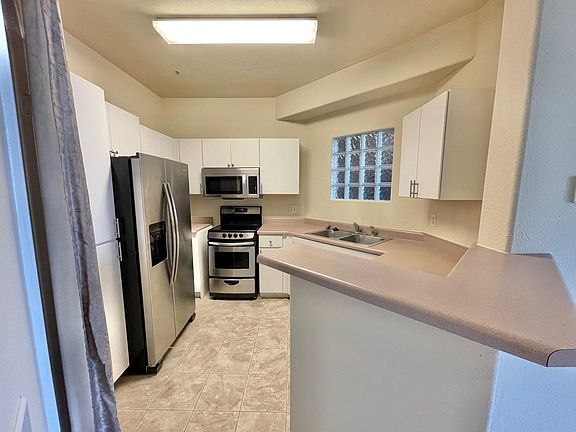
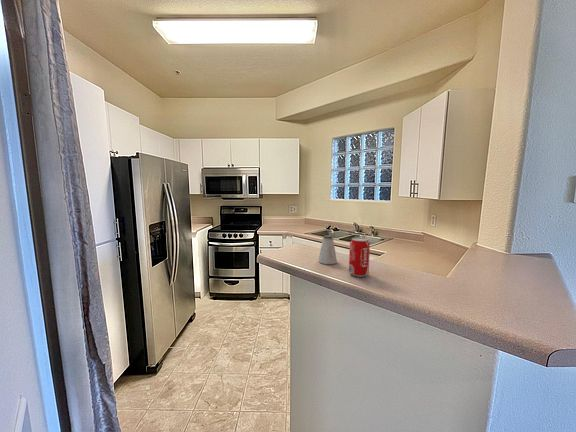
+ saltshaker [317,234,338,265]
+ beverage can [348,237,371,278]
